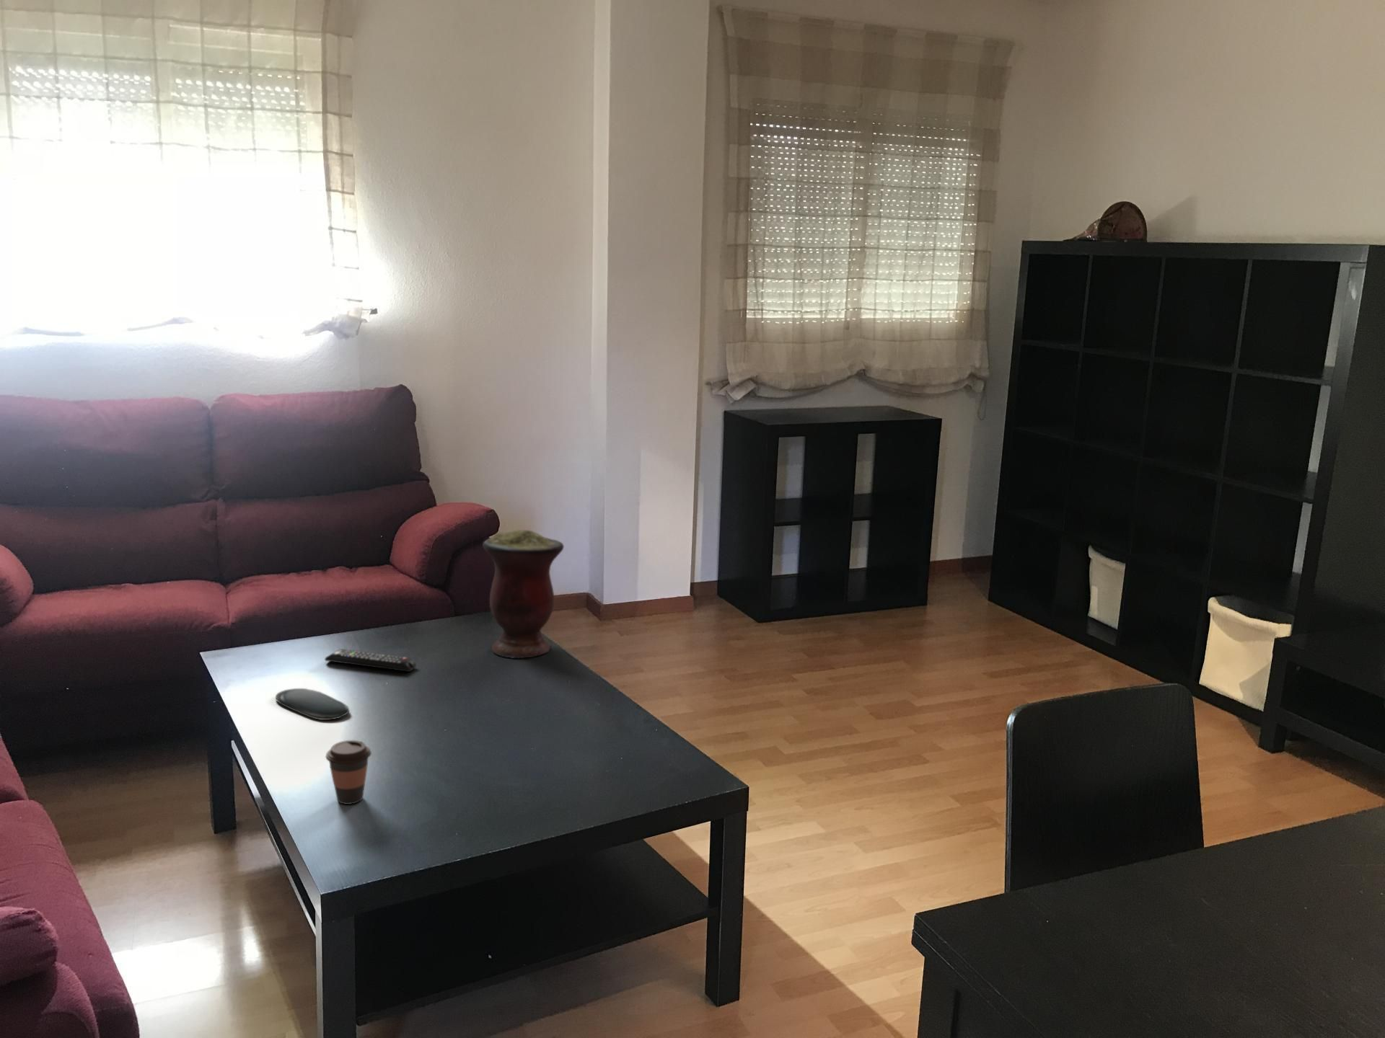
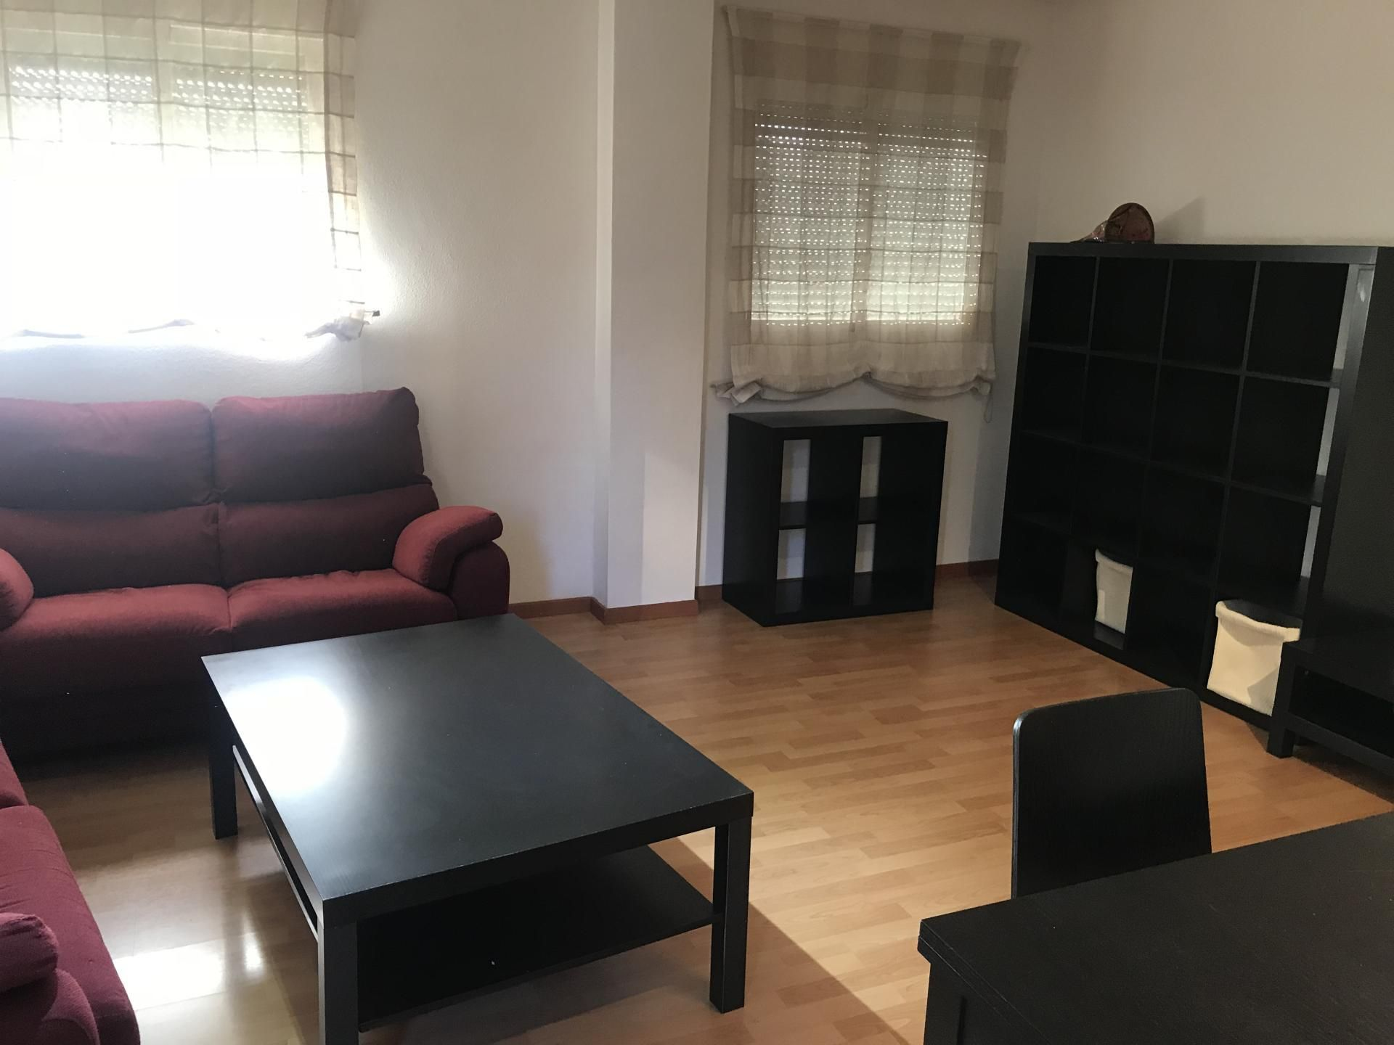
- vase [482,529,565,659]
- remote control [324,648,417,673]
- coffee cup [325,739,372,805]
- oval tray [275,688,350,721]
